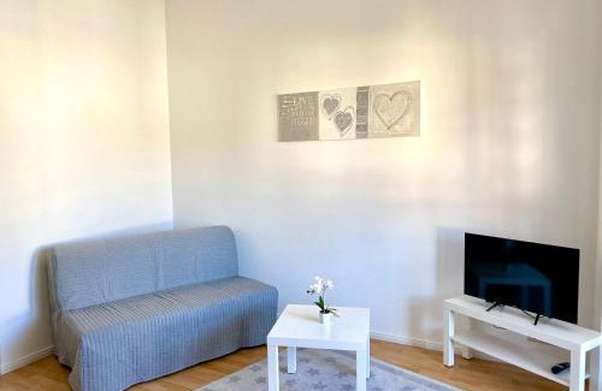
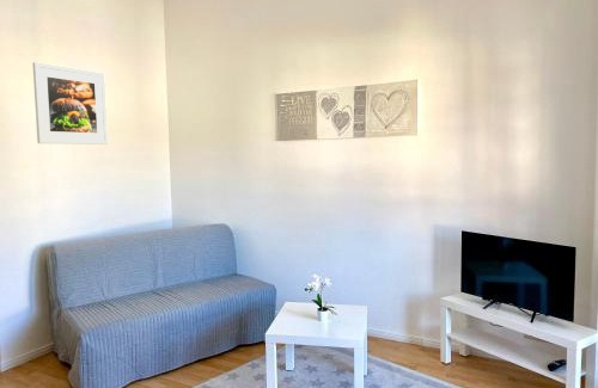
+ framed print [31,61,109,146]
